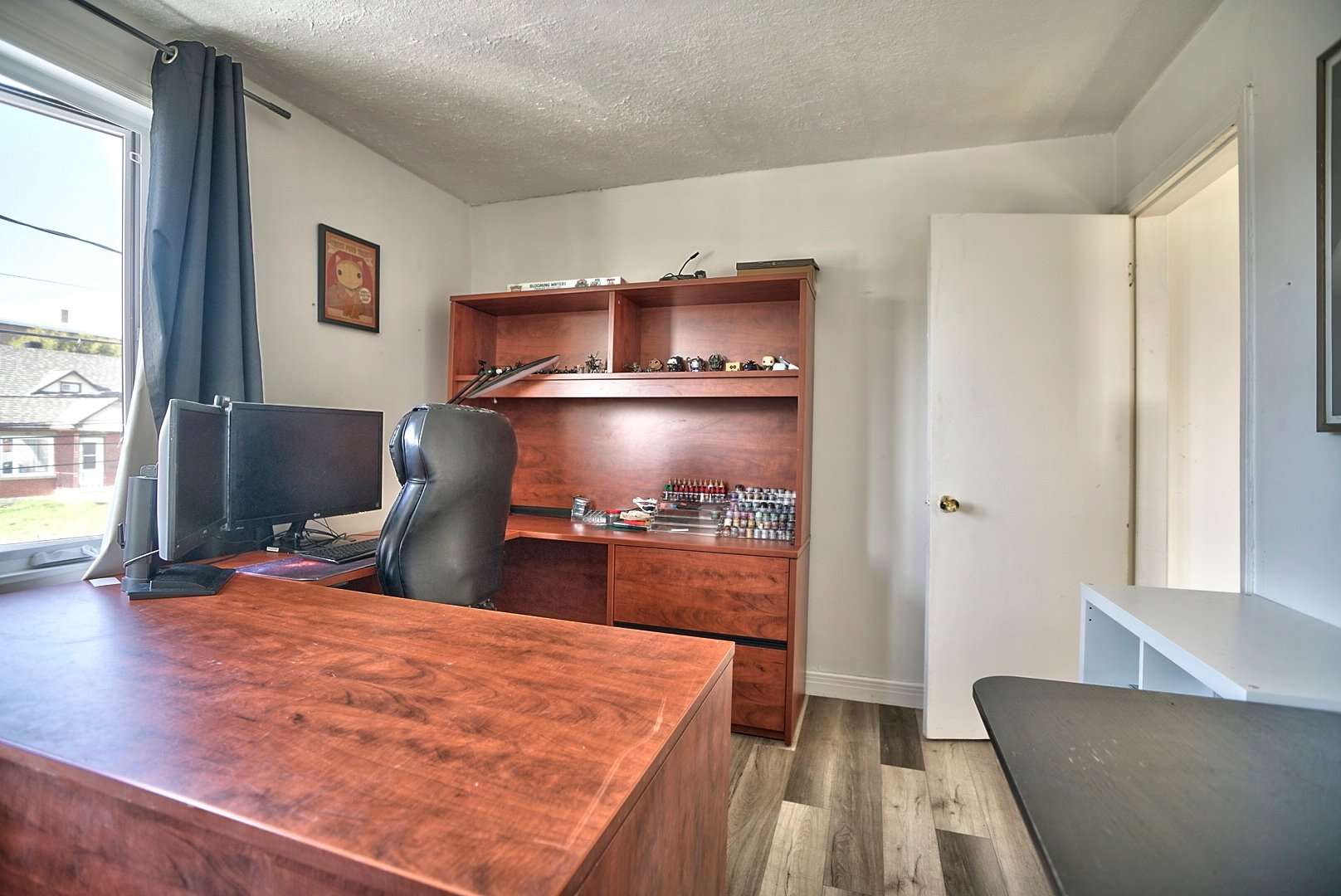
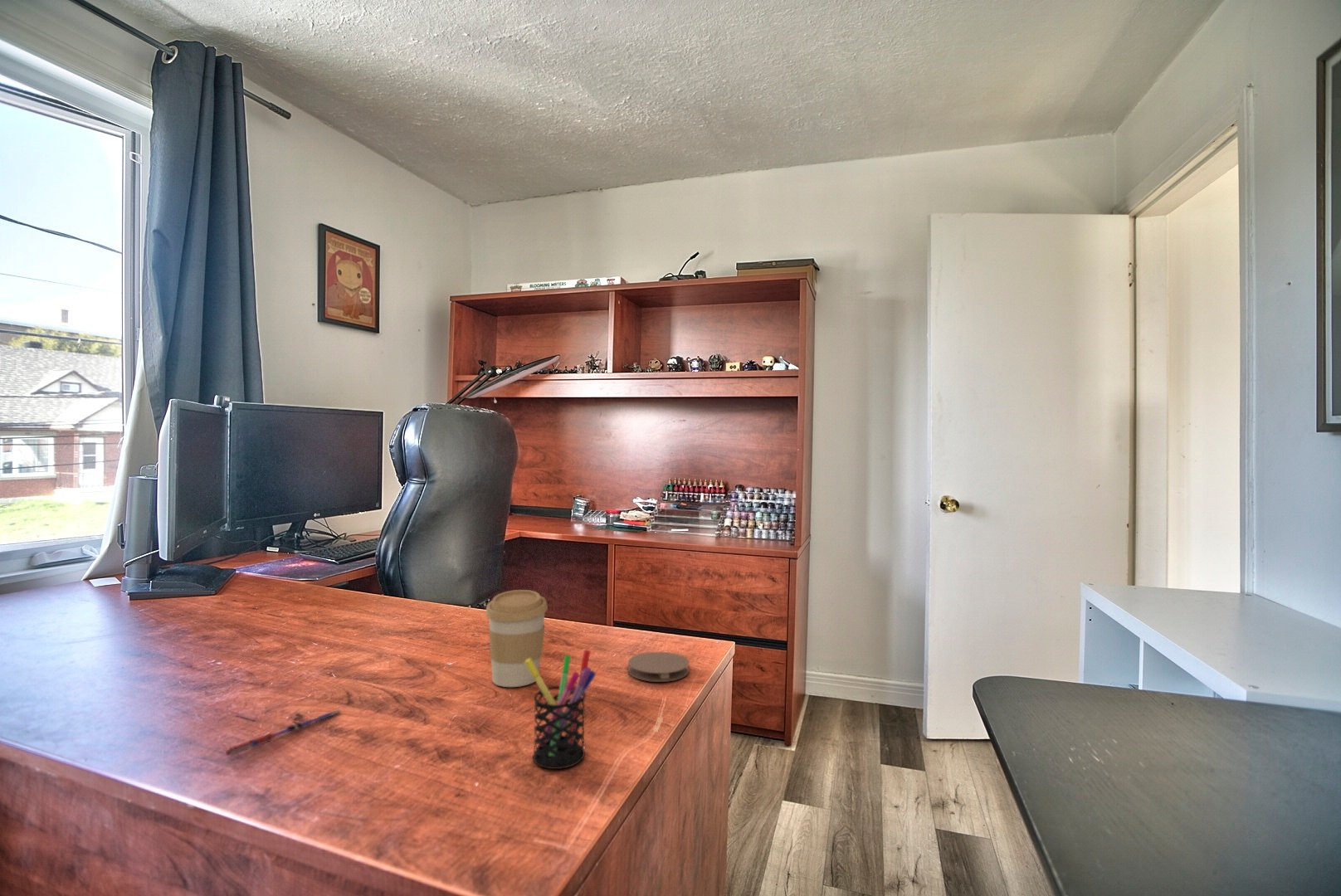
+ pen holder [525,649,597,770]
+ coaster [627,651,690,683]
+ pen [224,709,343,757]
+ coffee cup [485,589,549,688]
